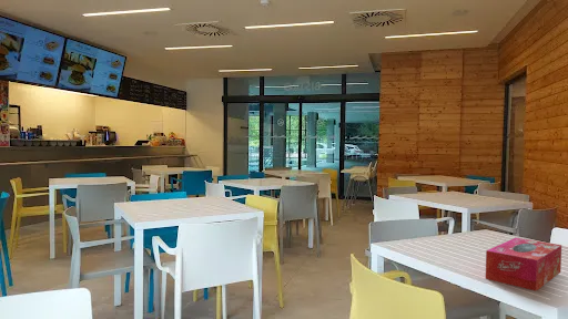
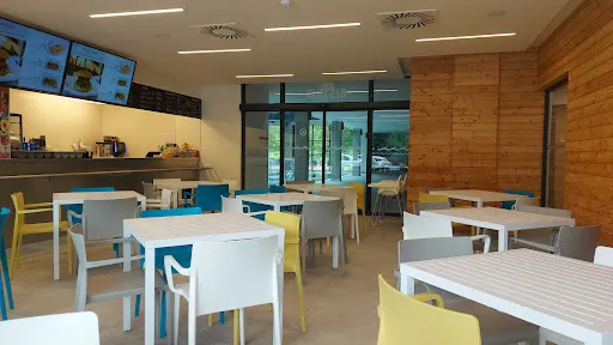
- tissue box [485,237,562,291]
